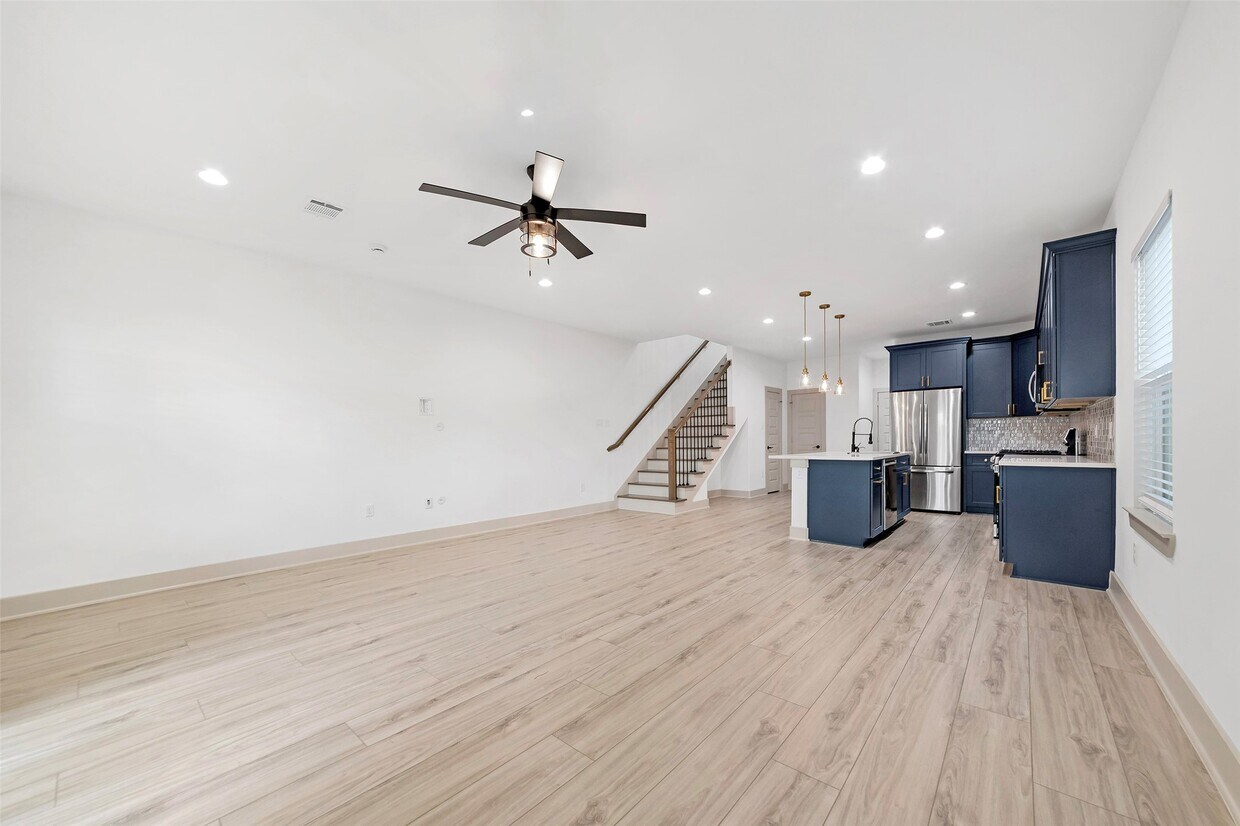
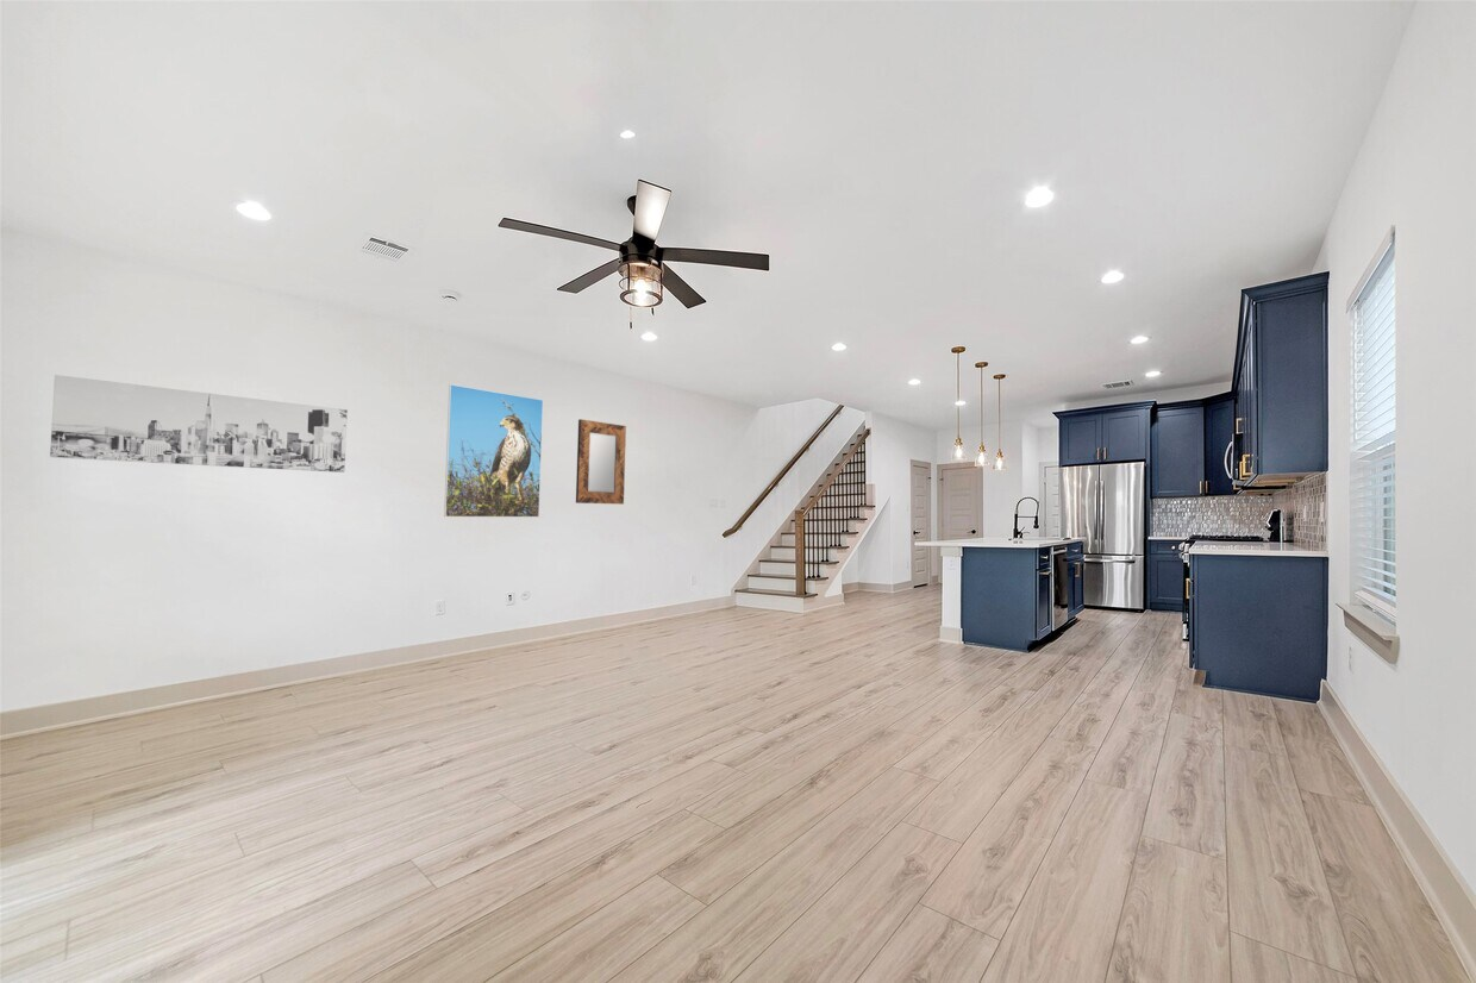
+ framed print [443,383,544,518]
+ home mirror [575,418,627,506]
+ wall art [49,374,349,474]
